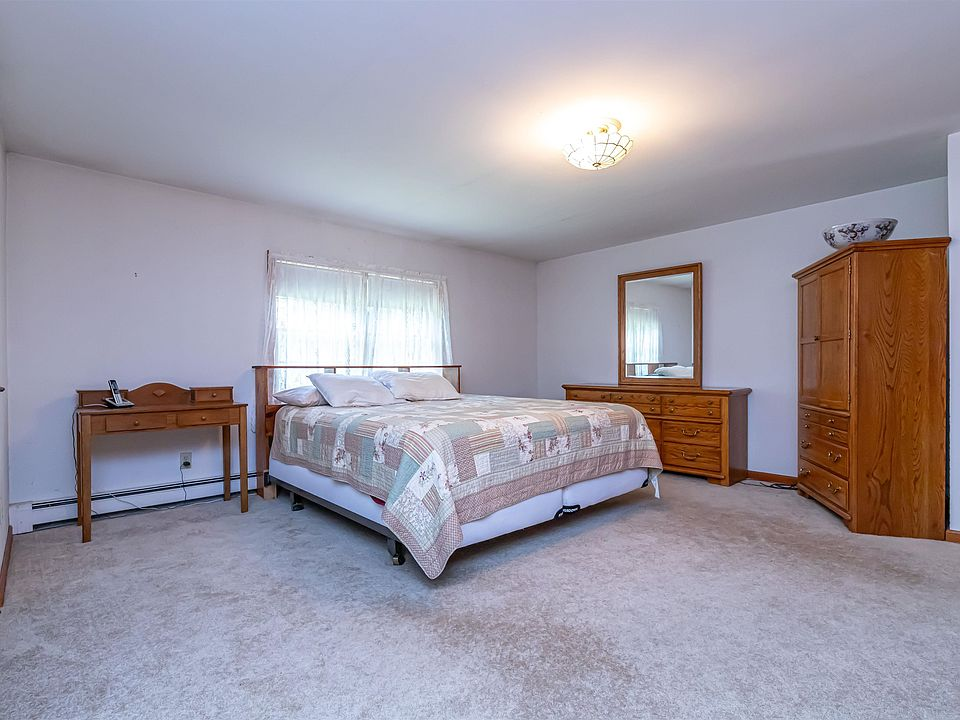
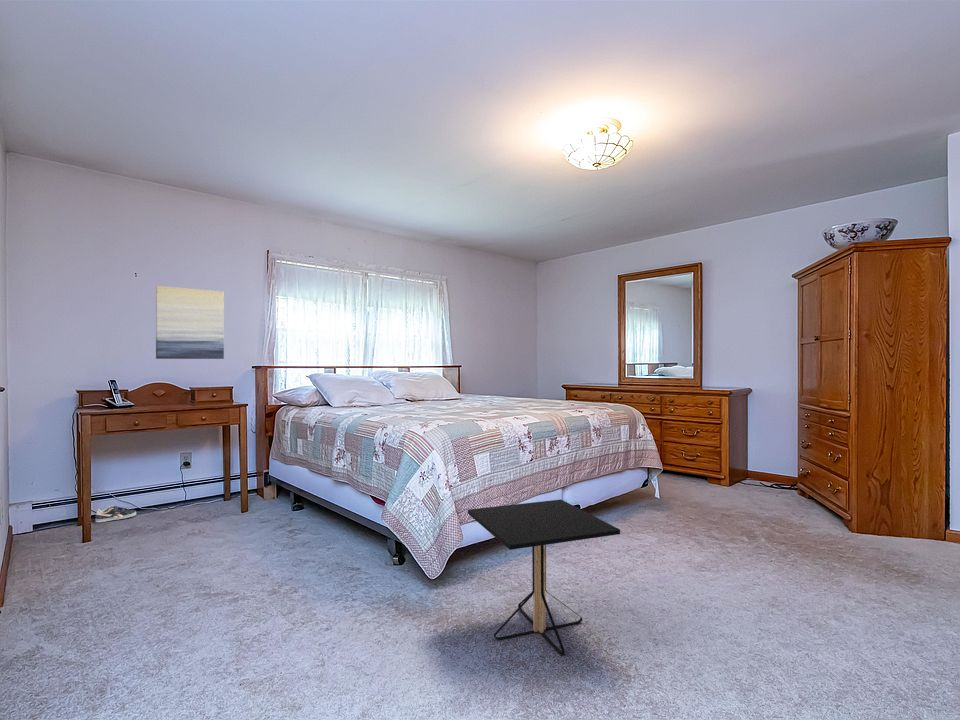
+ side table [467,499,621,656]
+ sneaker [95,505,137,523]
+ wall art [155,285,225,360]
